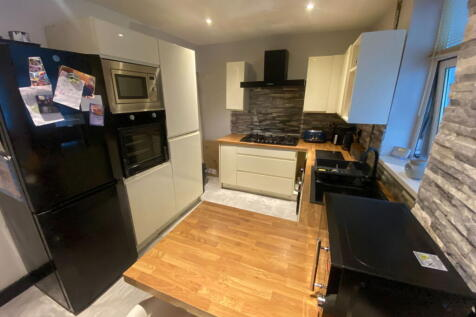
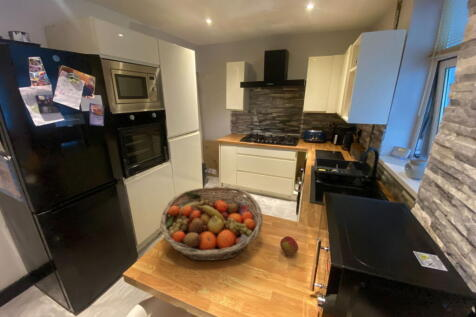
+ fruit basket [159,185,264,262]
+ apple [279,235,299,256]
